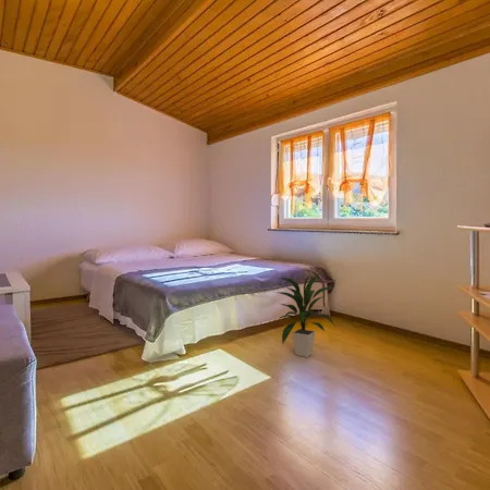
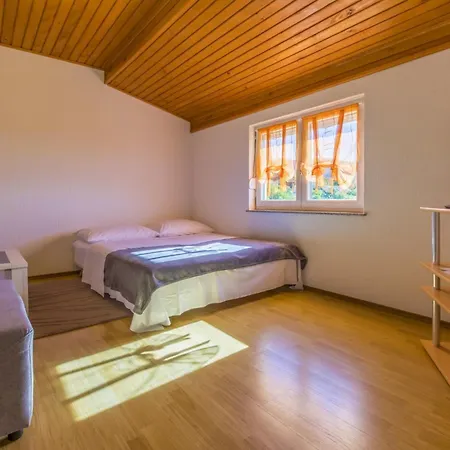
- indoor plant [272,270,336,358]
